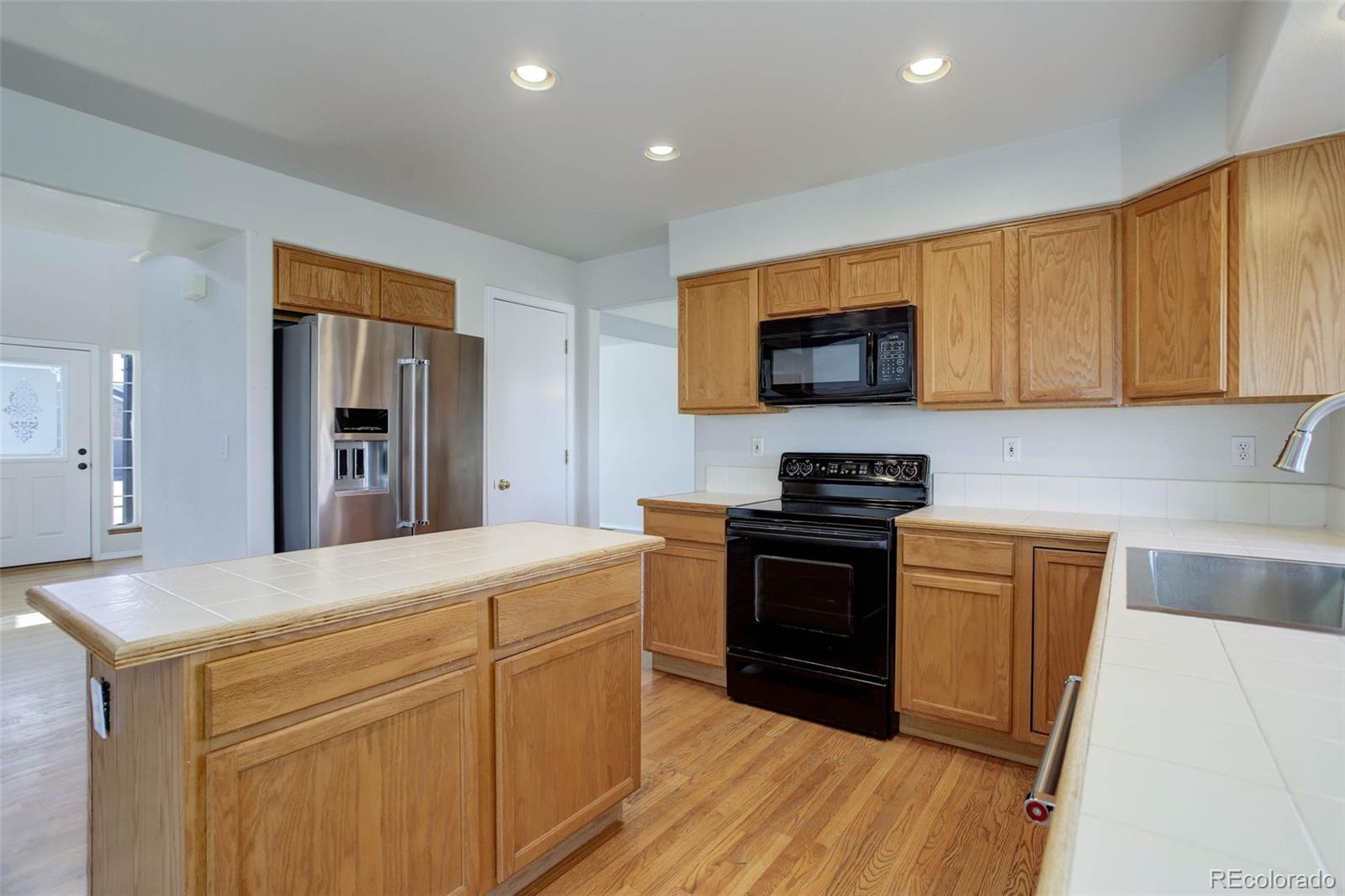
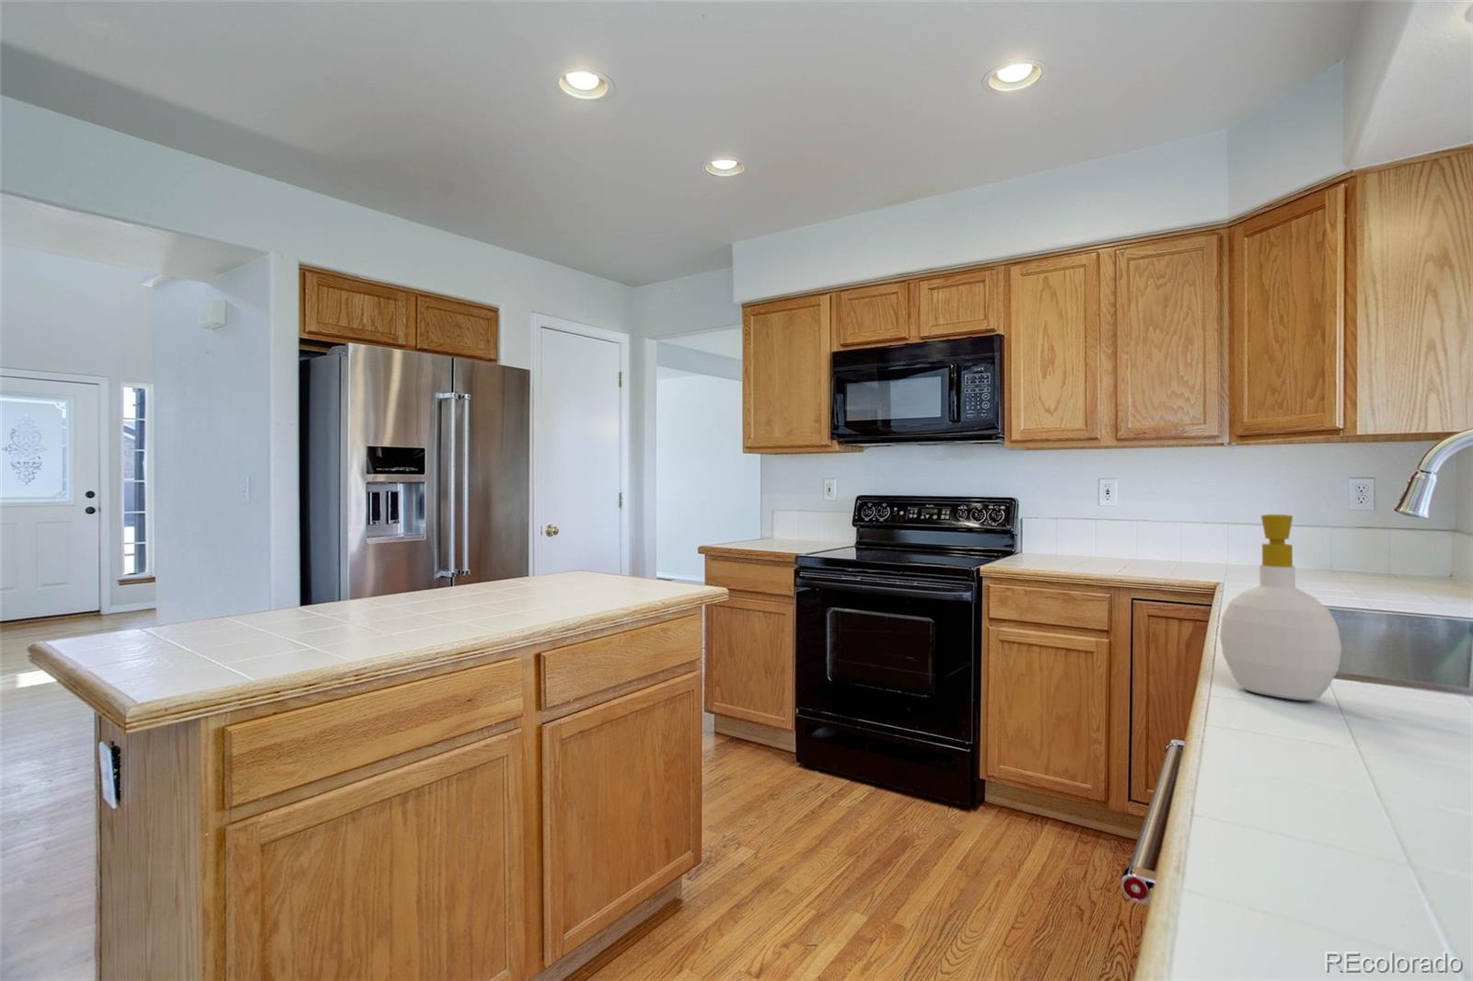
+ soap bottle [1219,513,1343,701]
